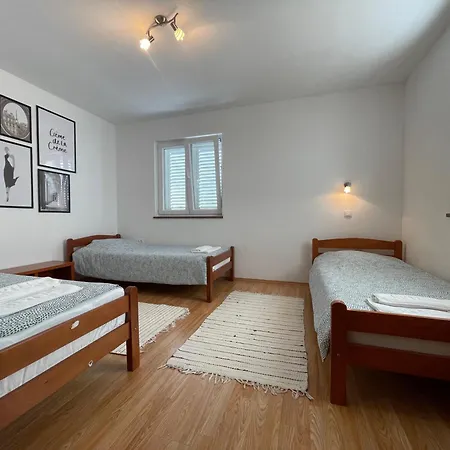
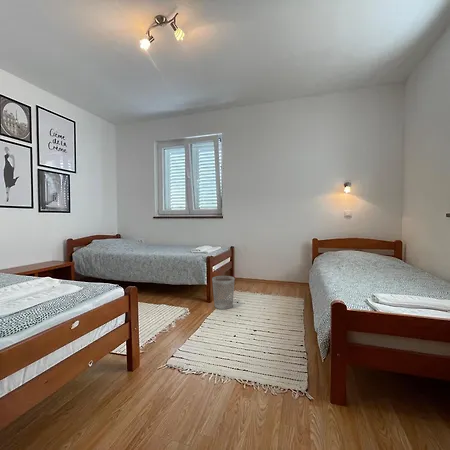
+ wastebasket [211,275,236,310]
